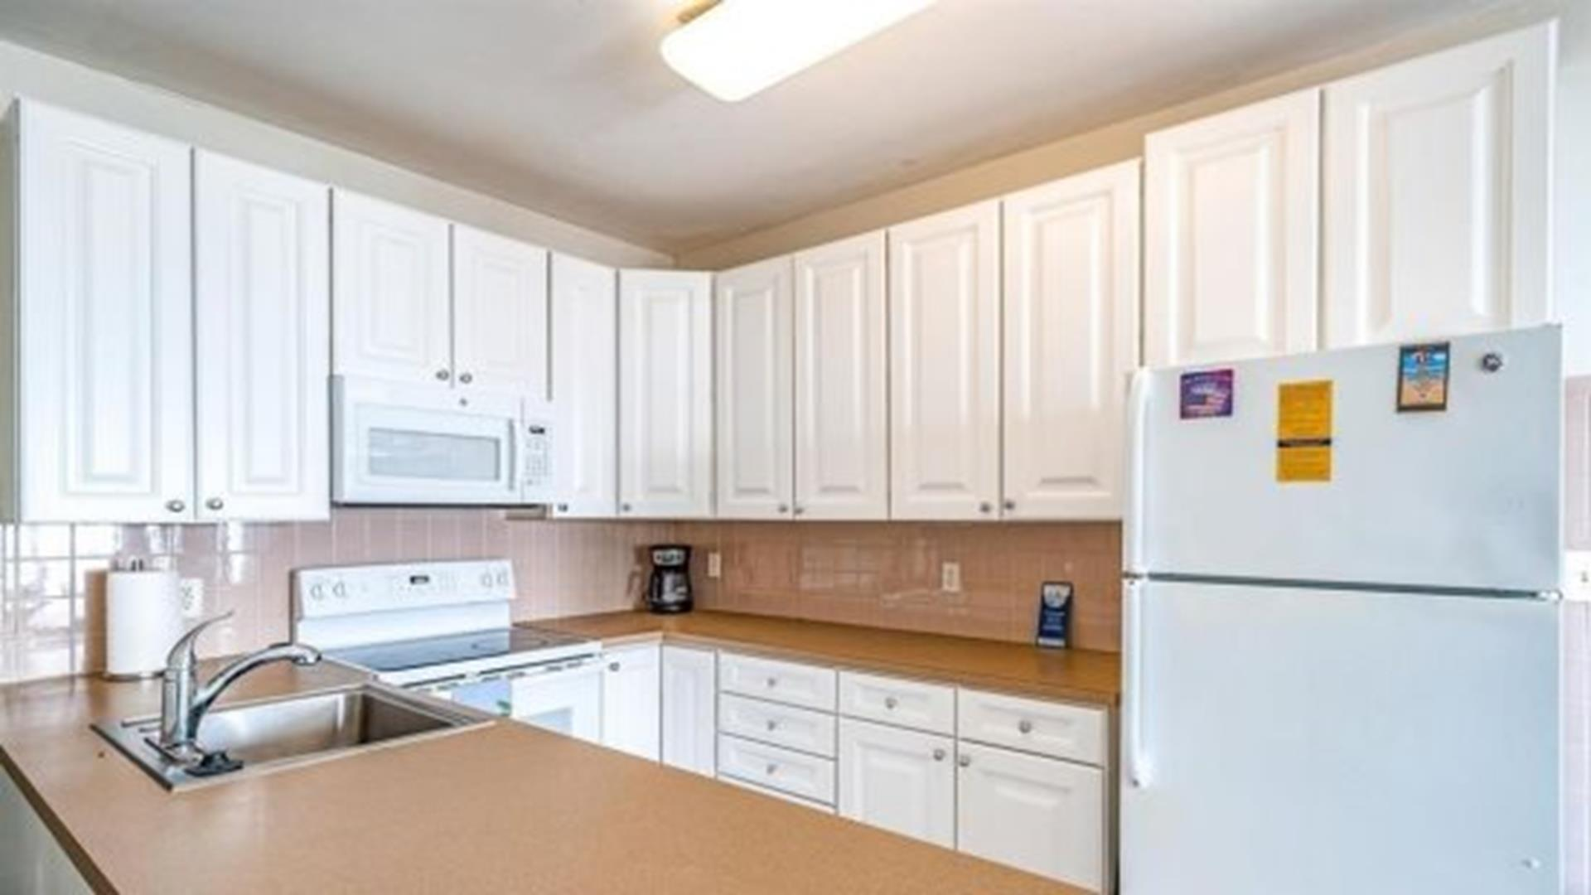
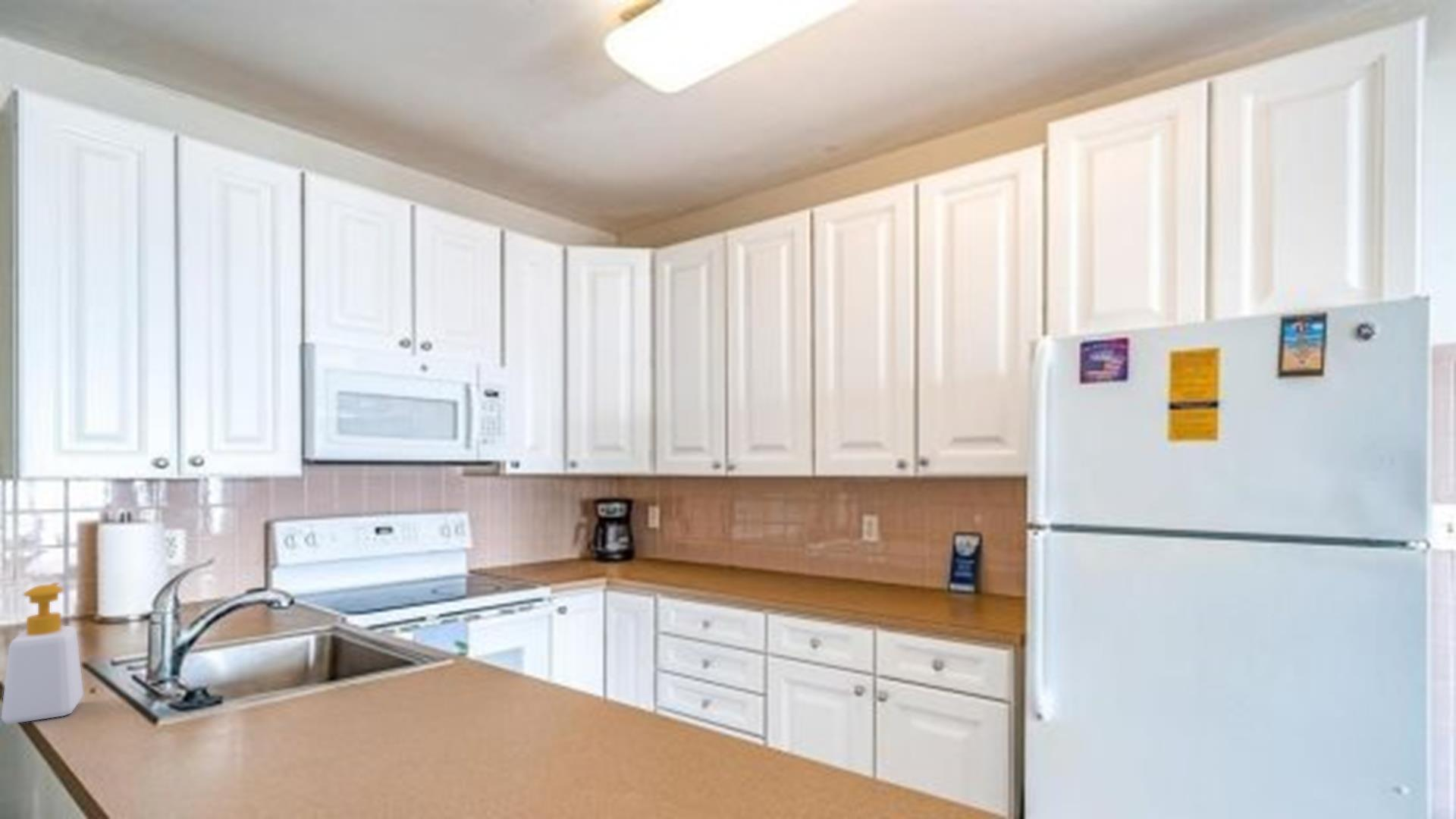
+ soap bottle [1,582,84,725]
